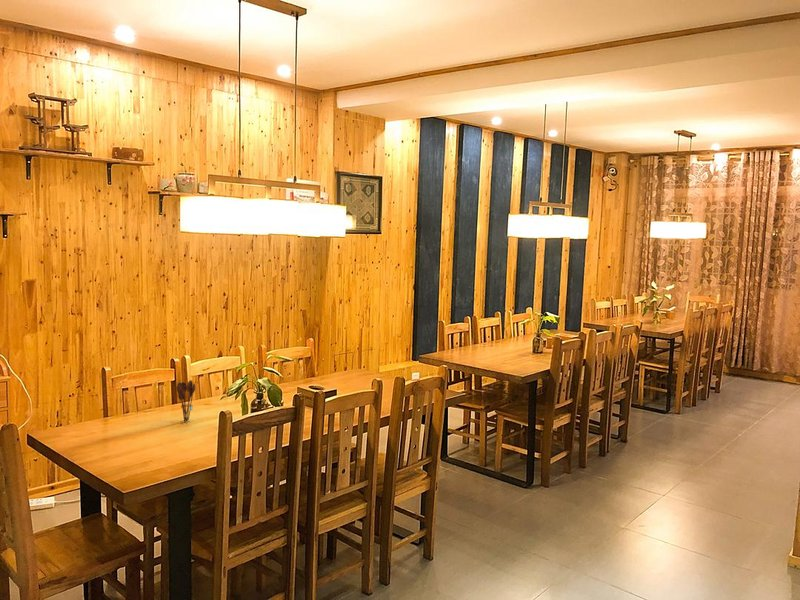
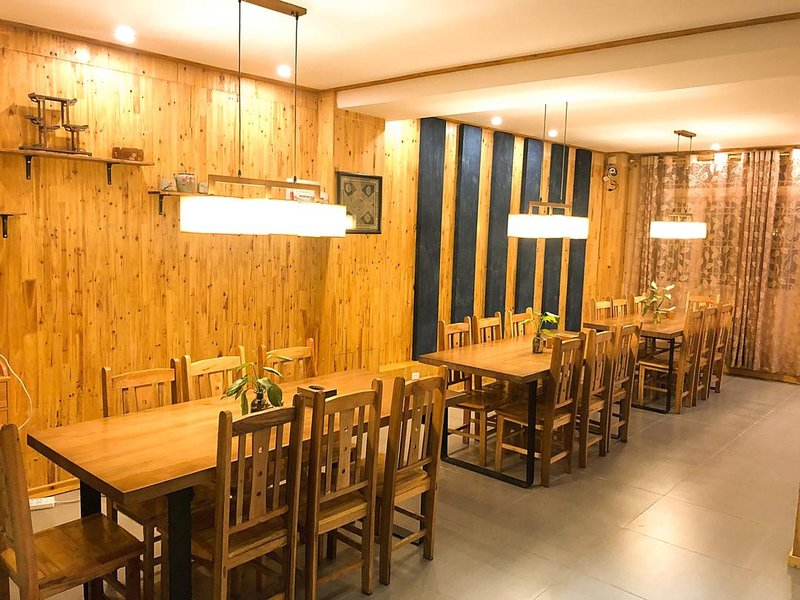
- utensil holder [176,379,197,423]
